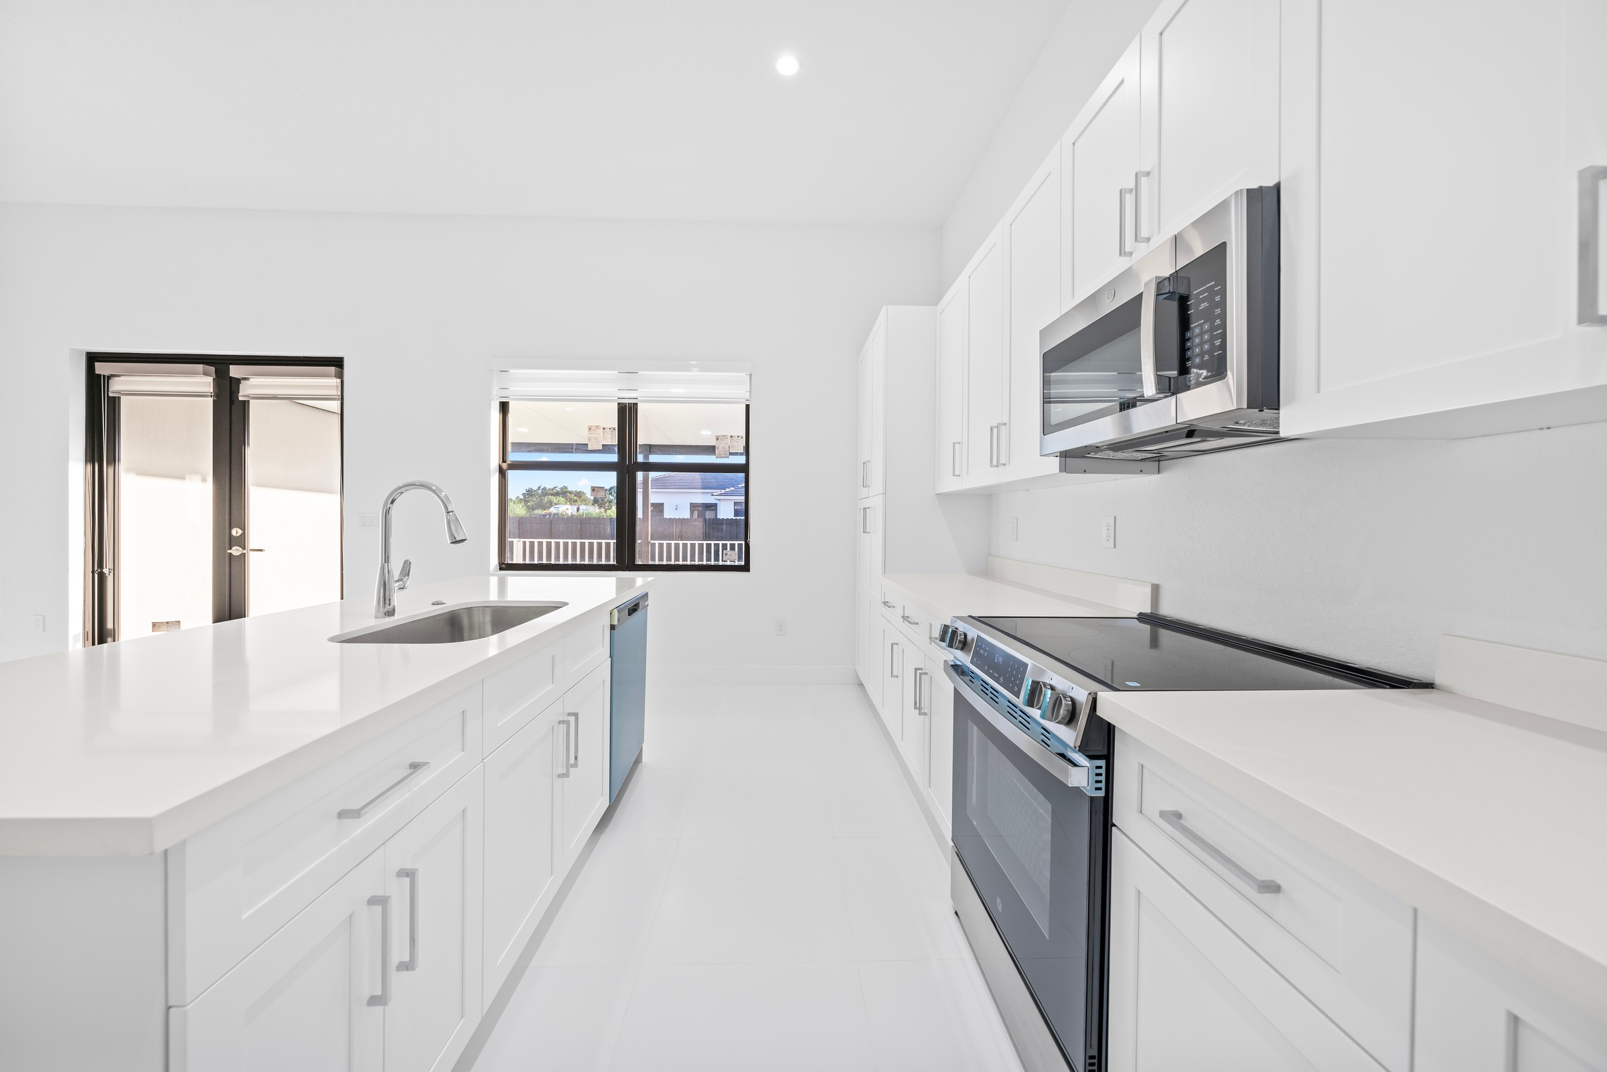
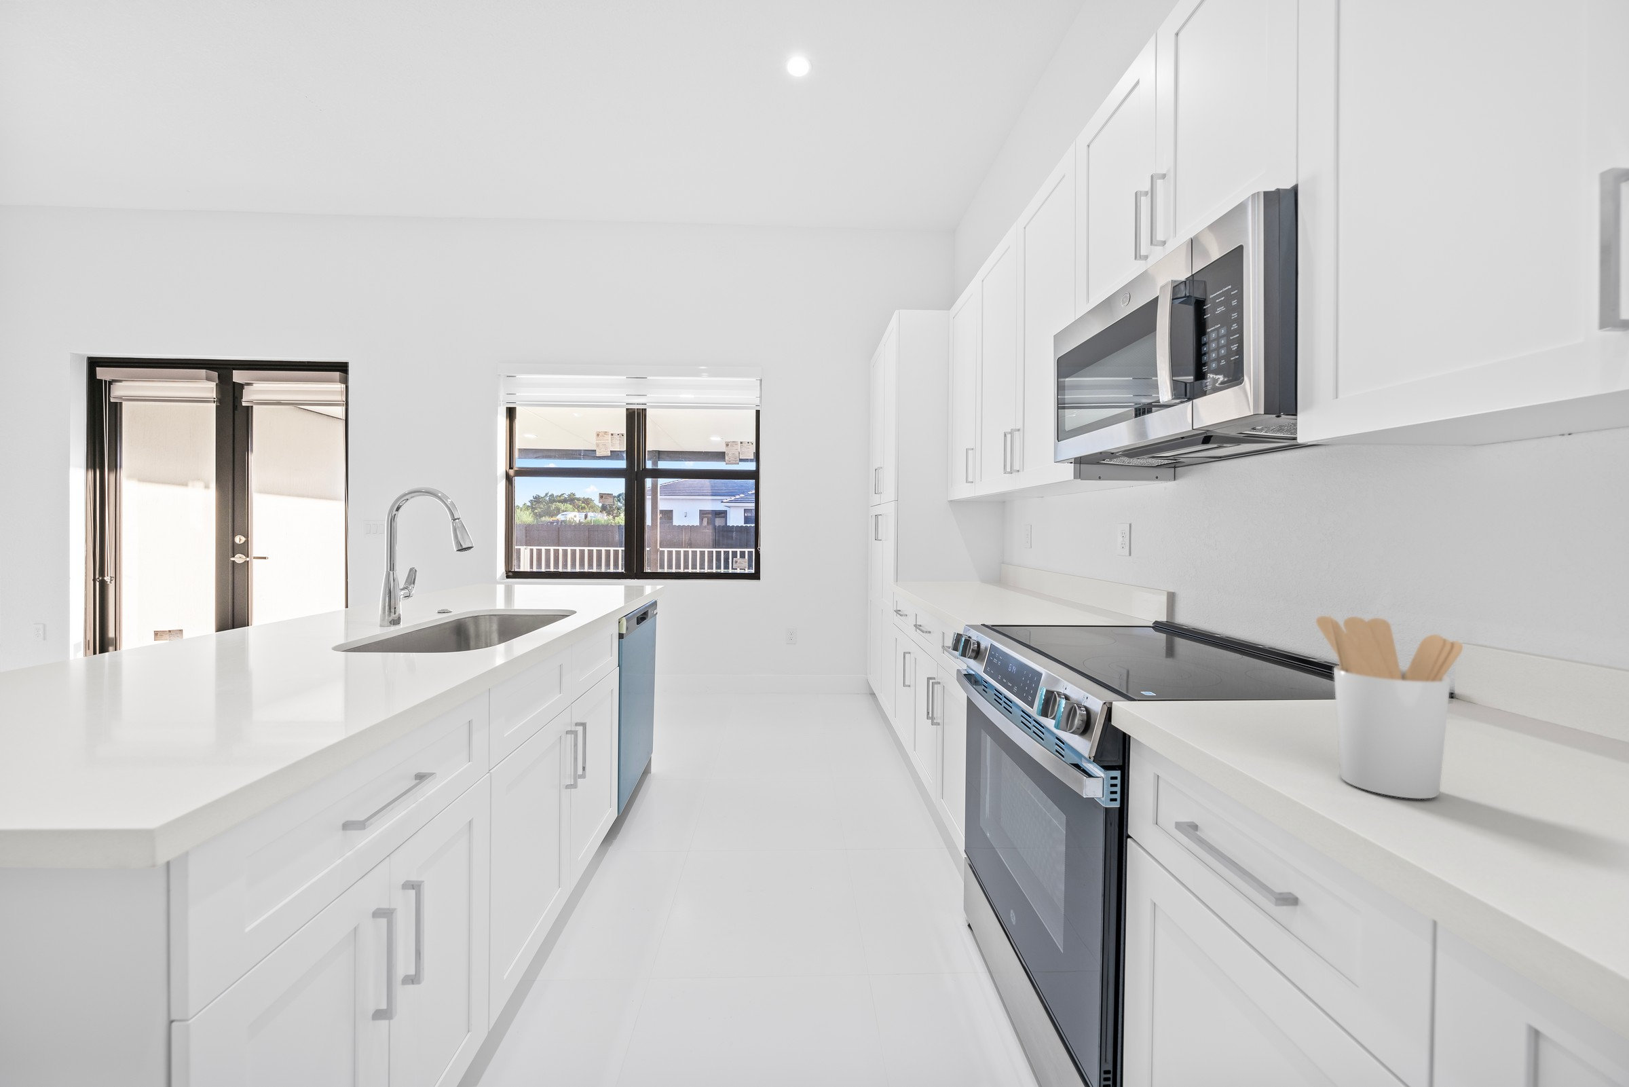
+ utensil holder [1315,614,1463,799]
